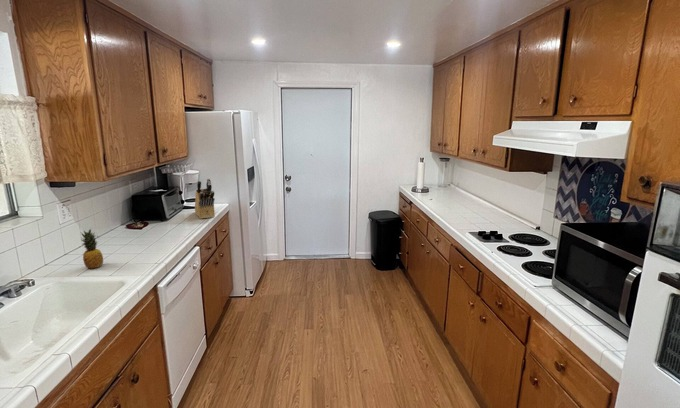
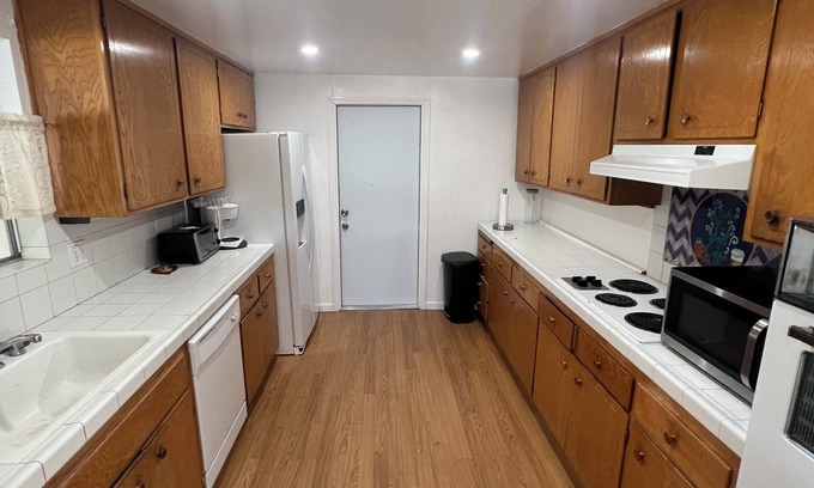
- knife block [194,177,216,220]
- fruit [81,228,104,269]
